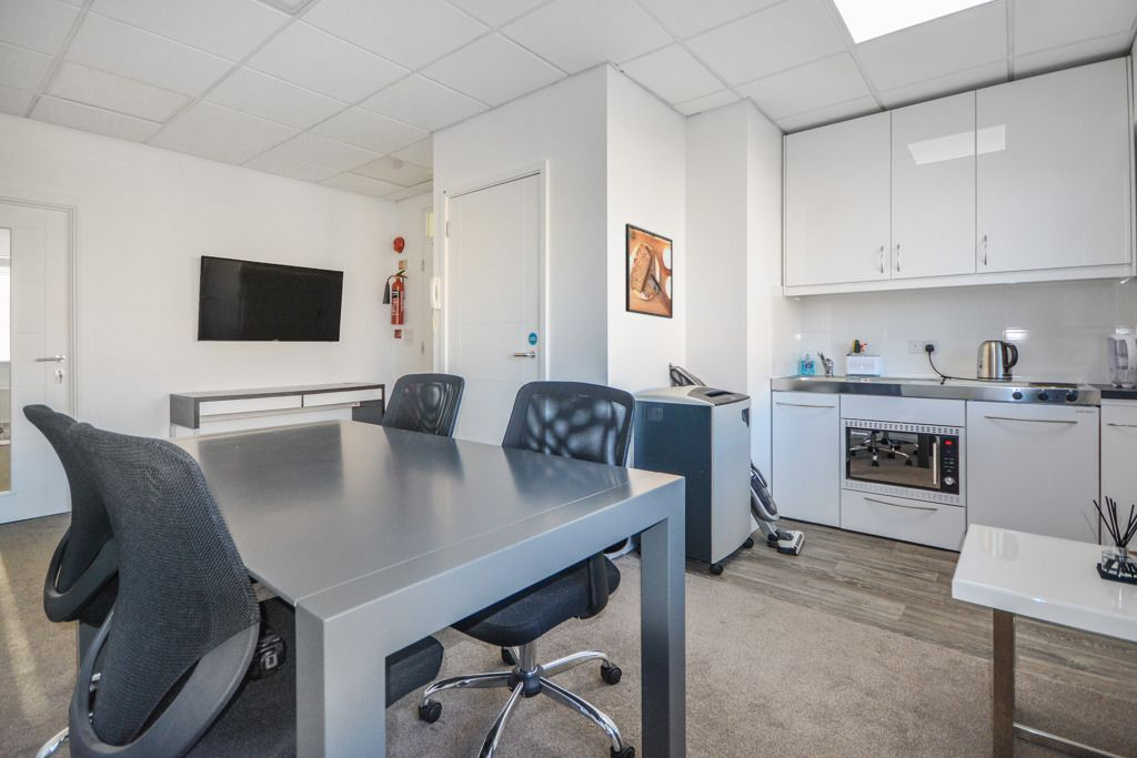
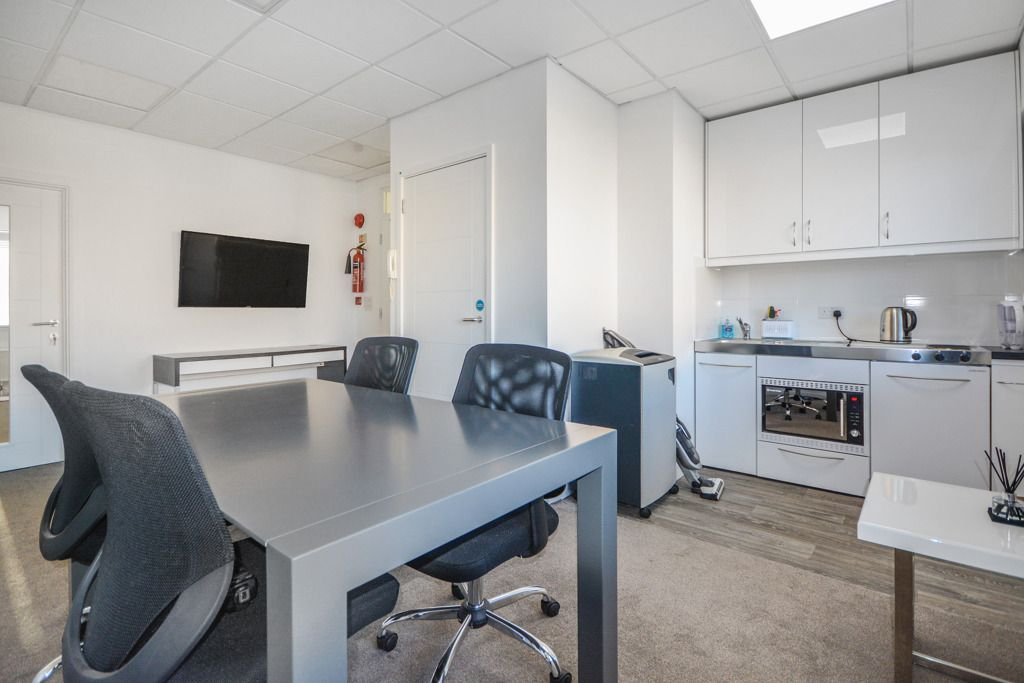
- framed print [624,222,674,320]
